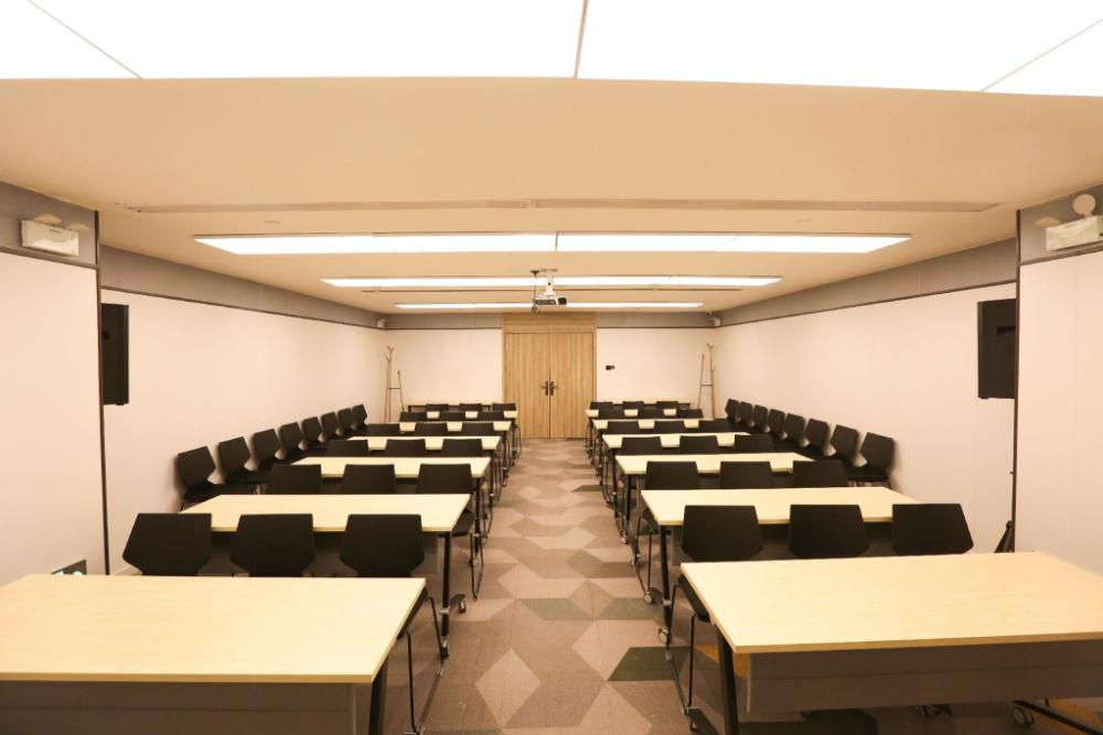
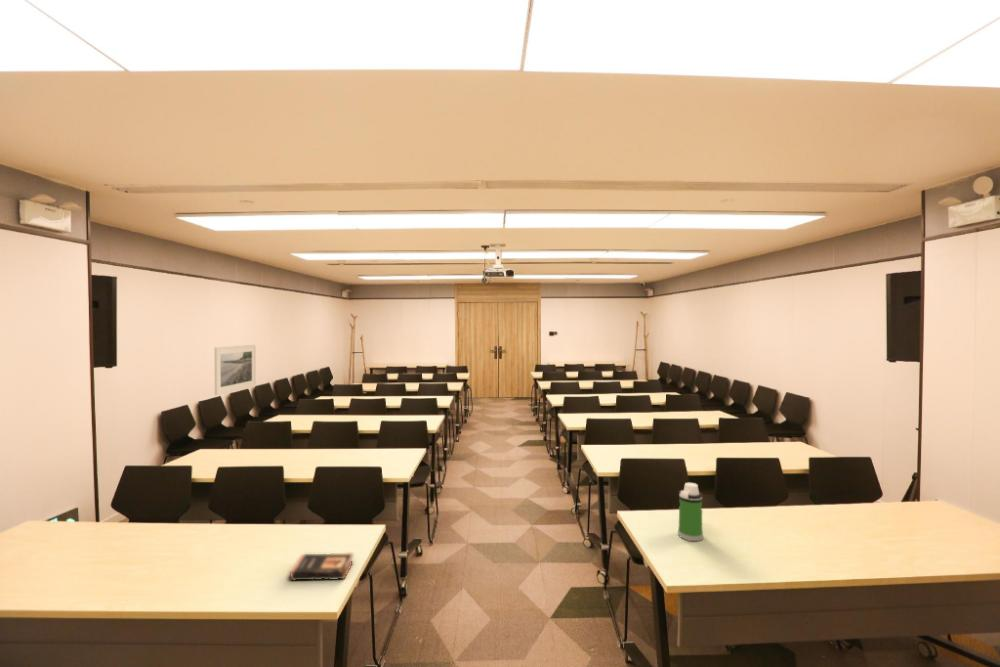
+ water bottle [677,482,704,542]
+ book [289,551,355,582]
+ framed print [214,344,257,396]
